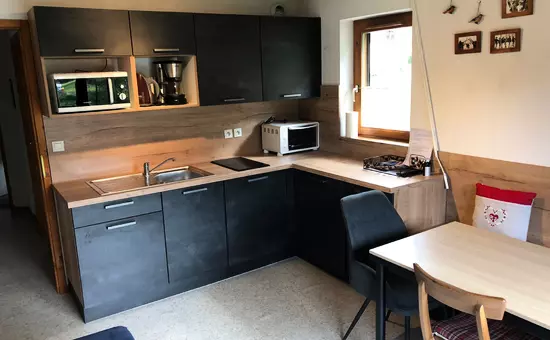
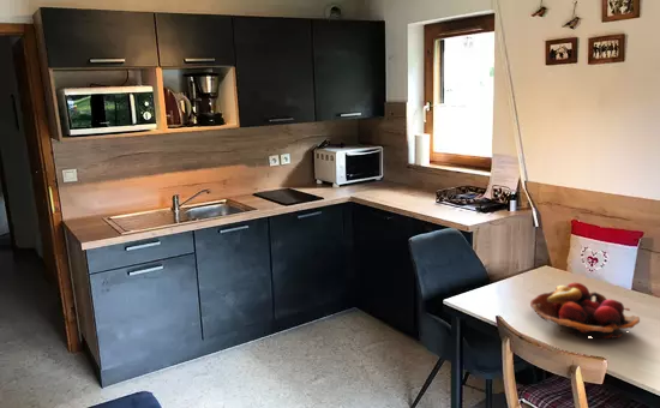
+ fruit basket [529,282,641,340]
